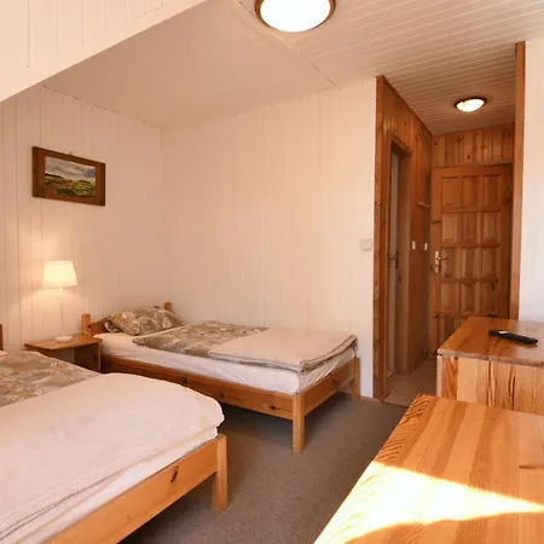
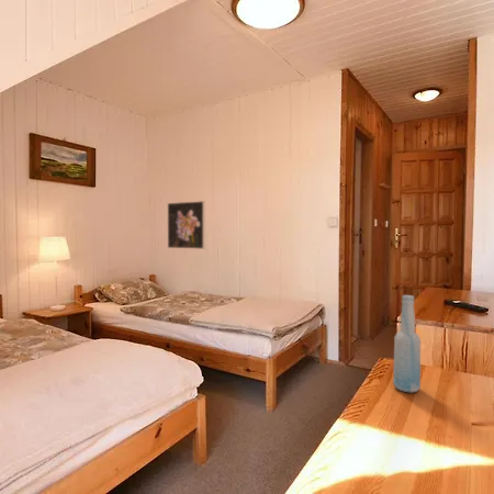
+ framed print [167,200,206,250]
+ bottle [392,294,422,393]
